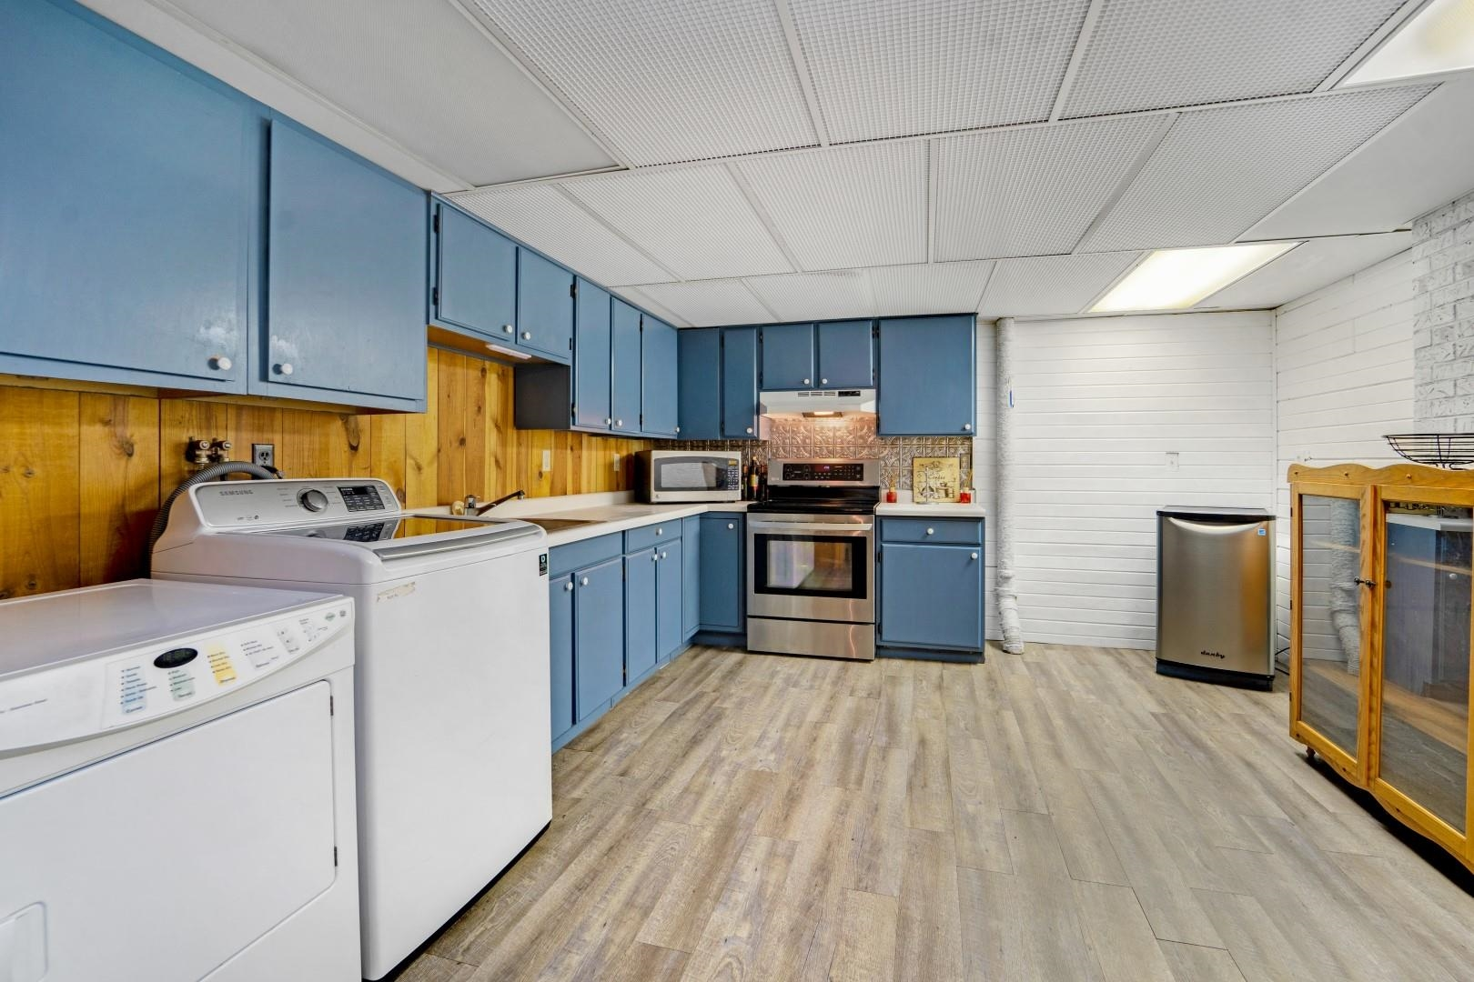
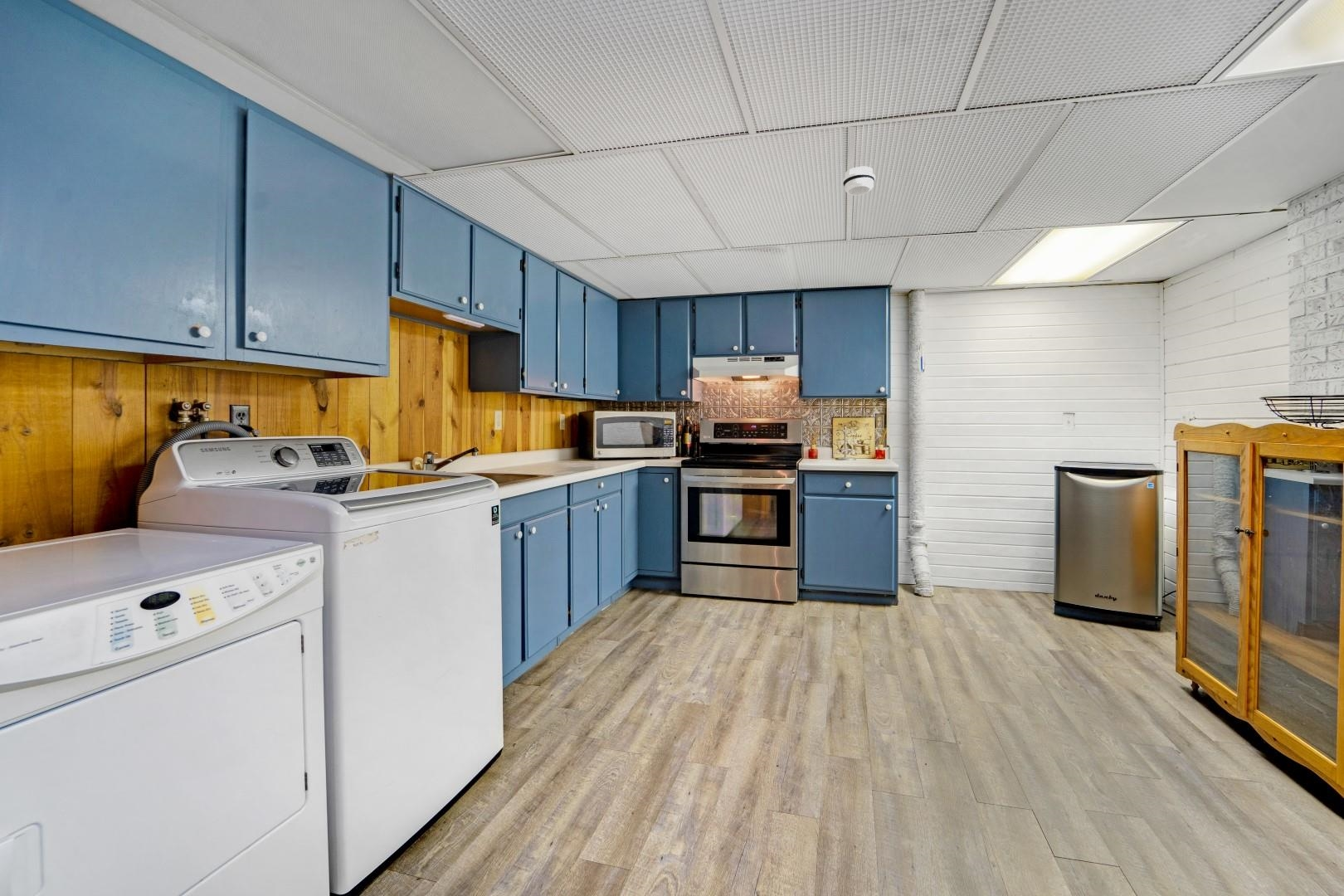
+ smoke detector [842,166,876,197]
